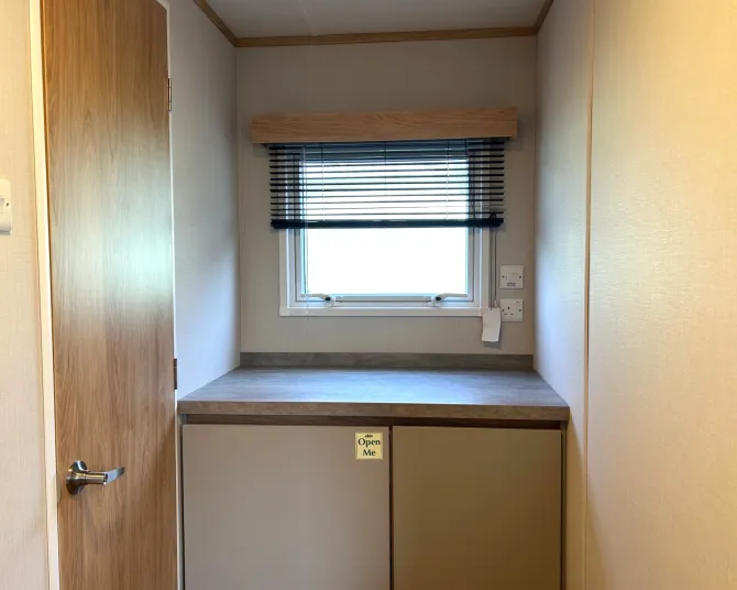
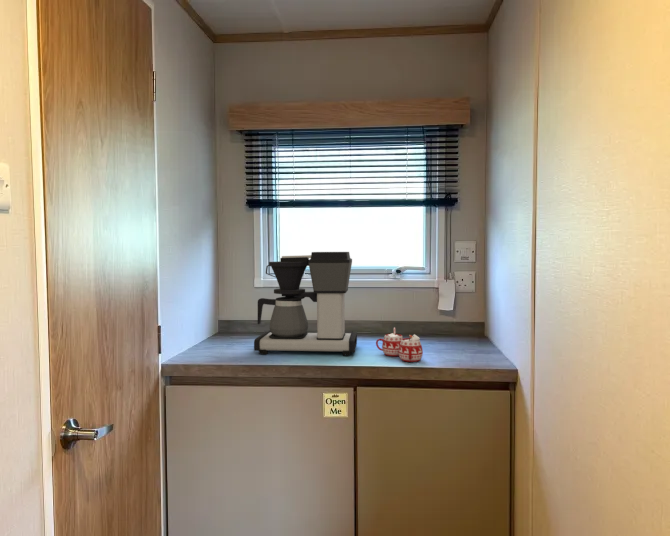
+ coffee maker [253,251,358,356]
+ mug [375,326,424,363]
